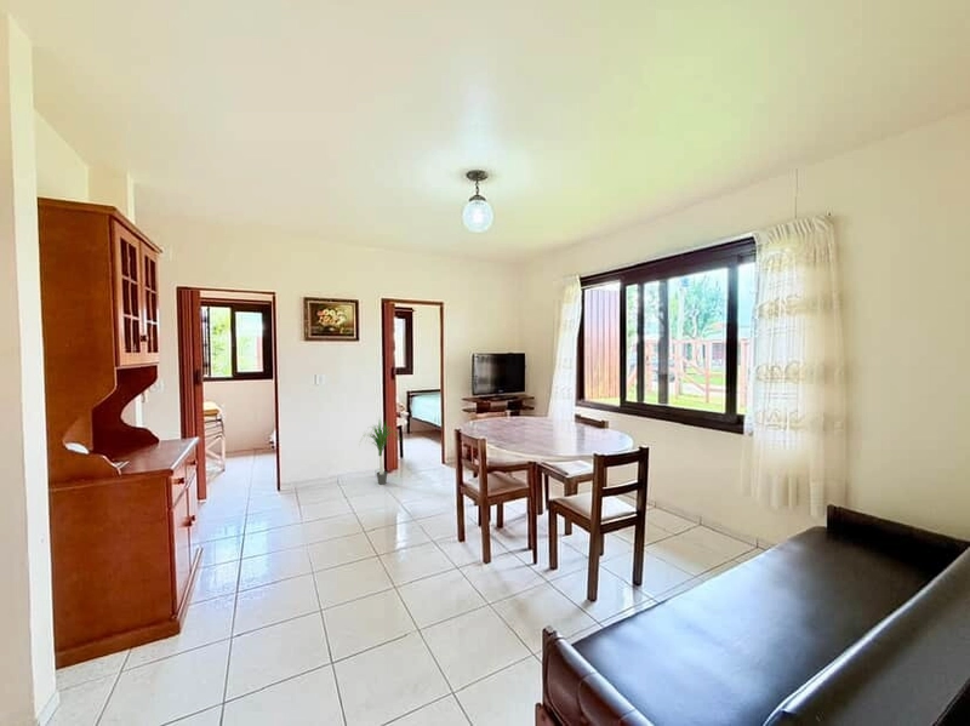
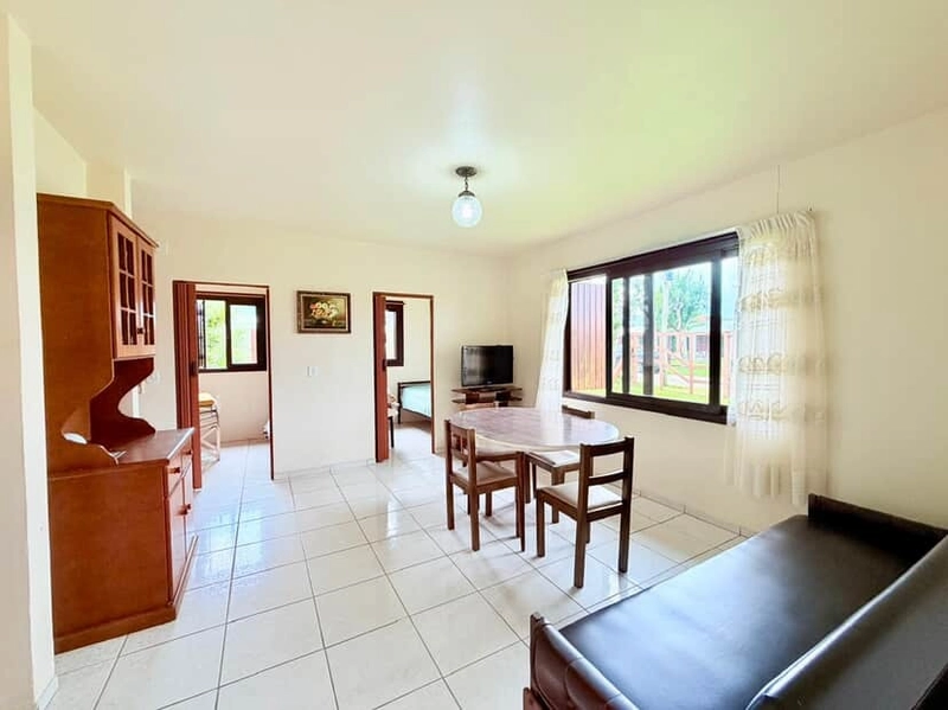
- potted plant [358,416,404,486]
